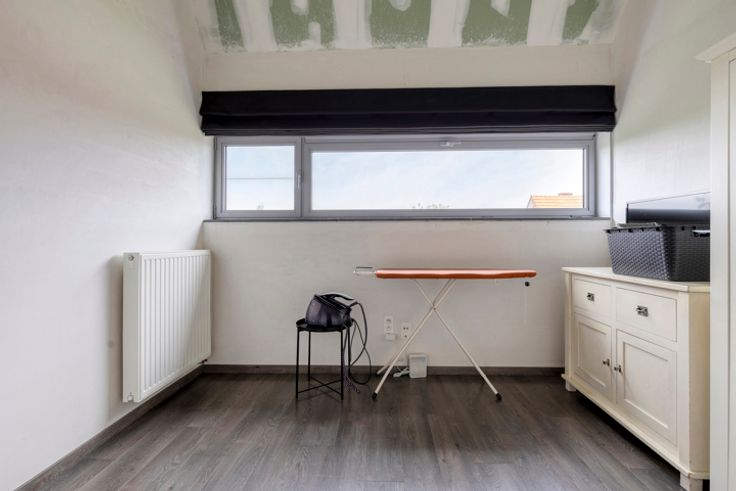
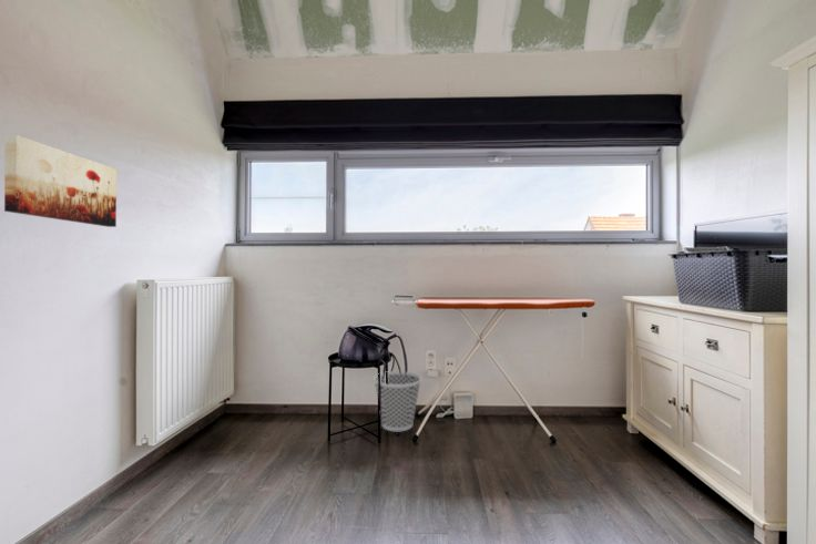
+ wall art [3,134,118,228]
+ wastebasket [373,370,422,432]
